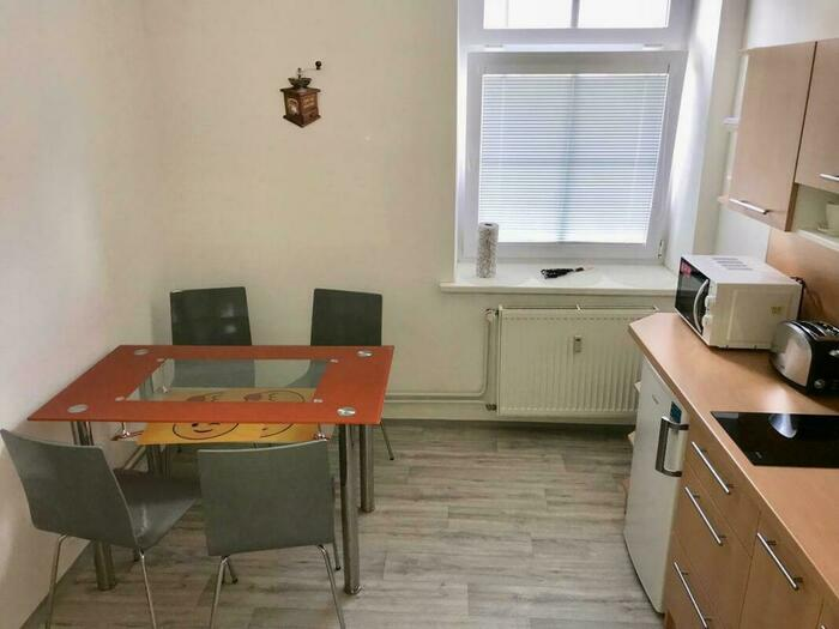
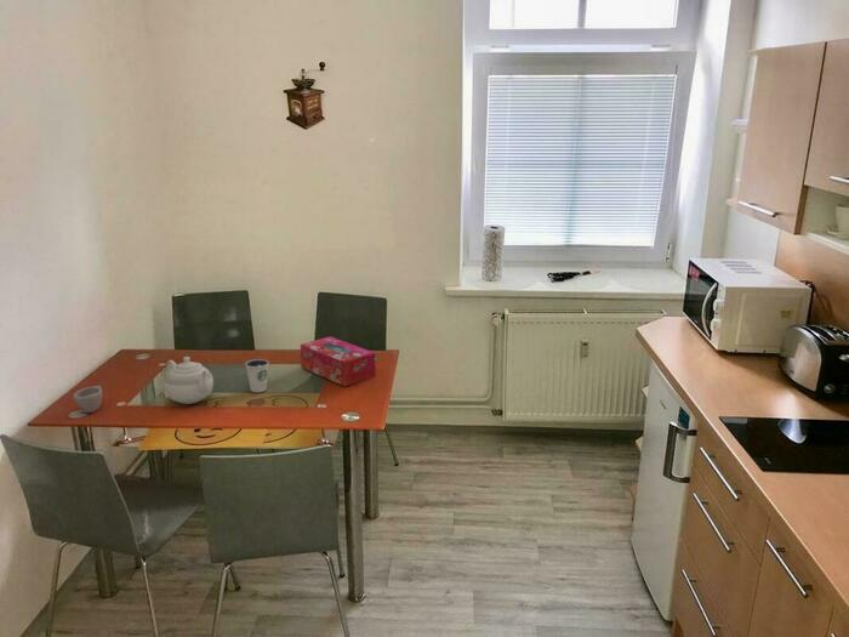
+ tissue box [300,335,377,387]
+ teapot [163,356,215,405]
+ dixie cup [244,358,269,393]
+ cup [73,385,103,414]
